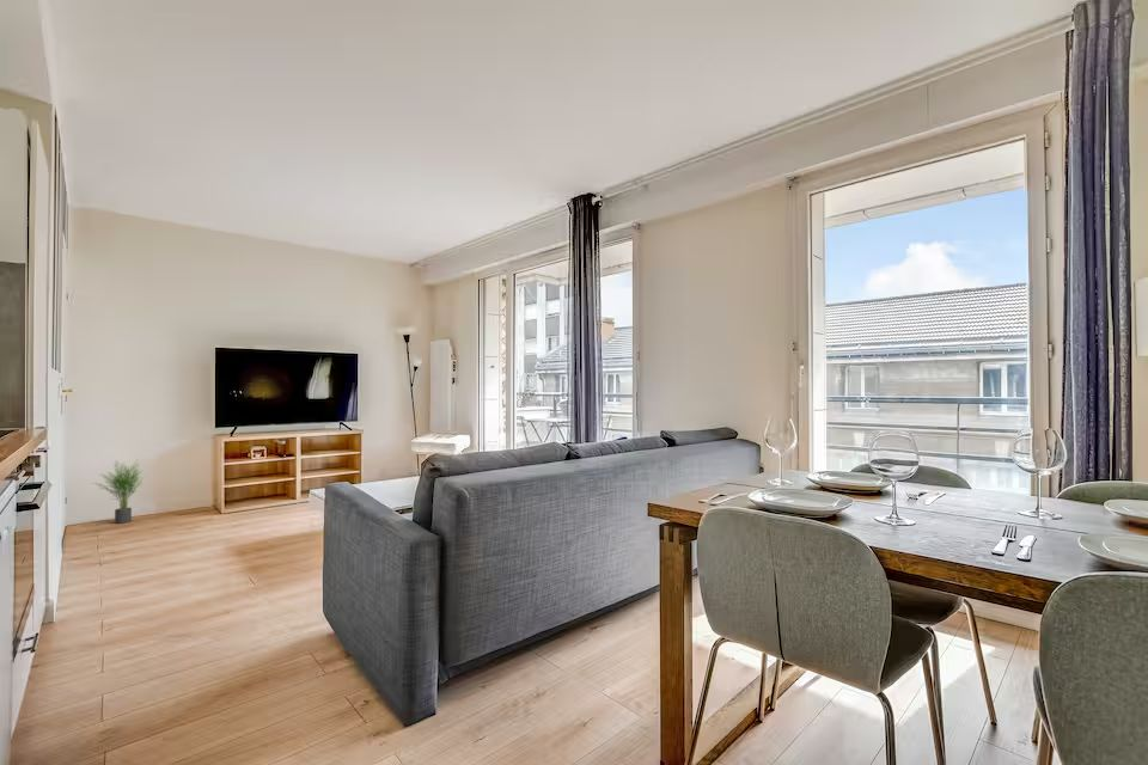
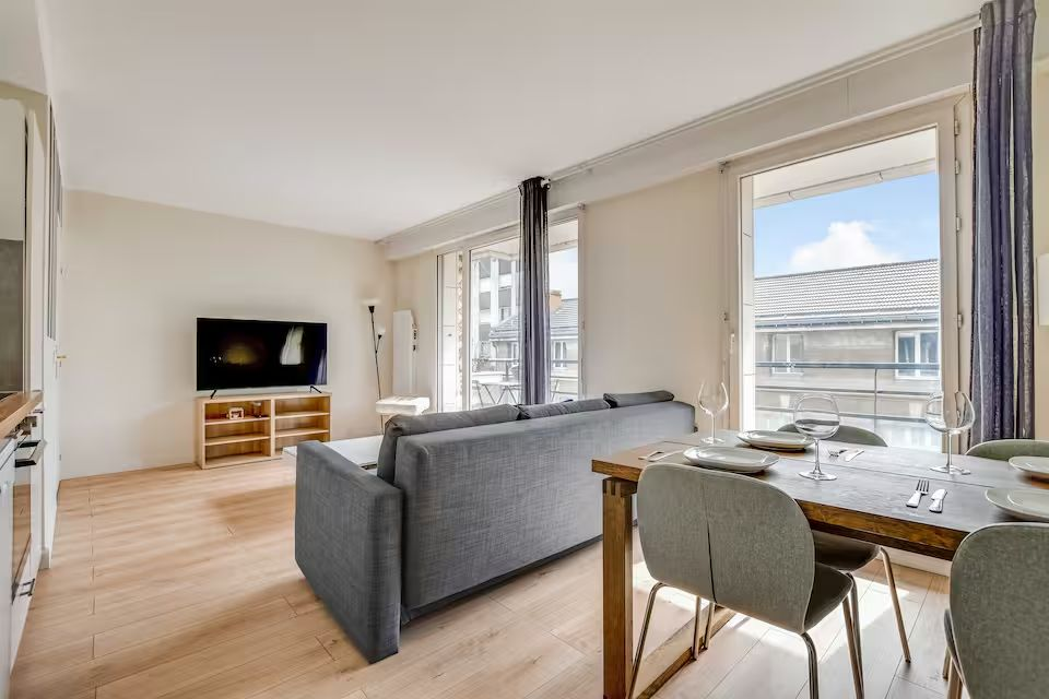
- potted plant [92,460,146,525]
